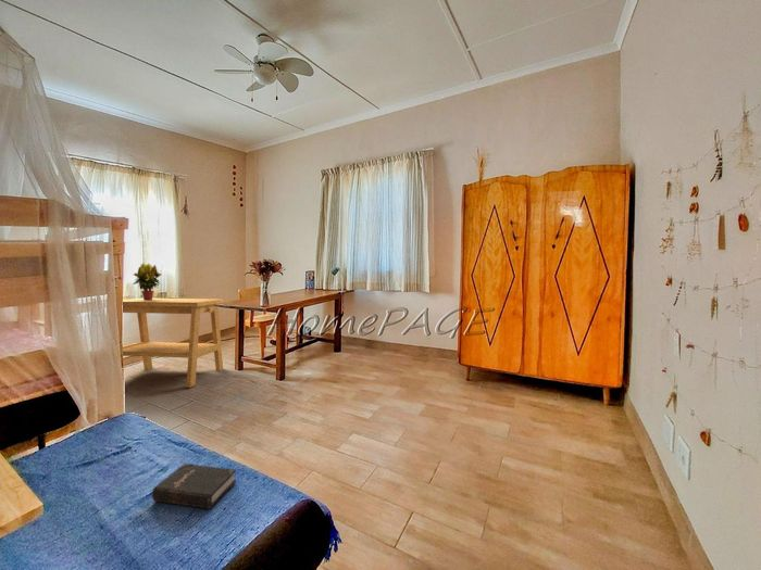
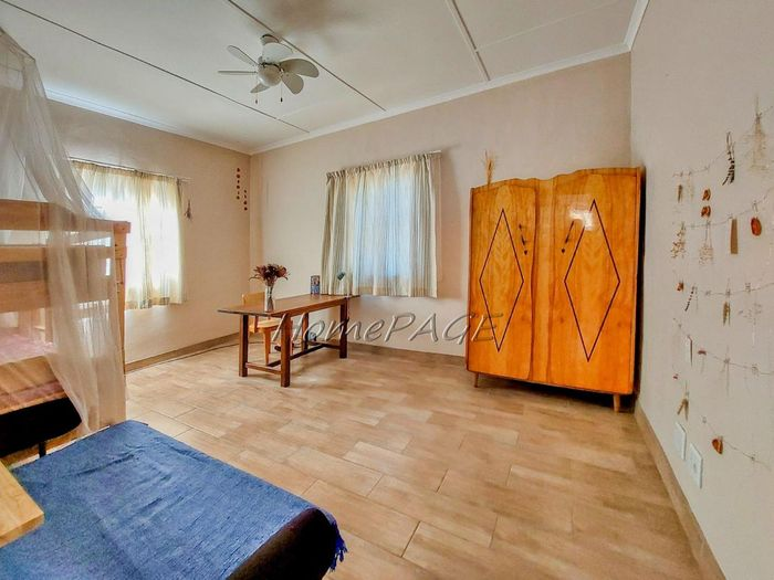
- hardback book [151,463,237,510]
- side table [122,297,225,389]
- potted plant [132,262,163,300]
